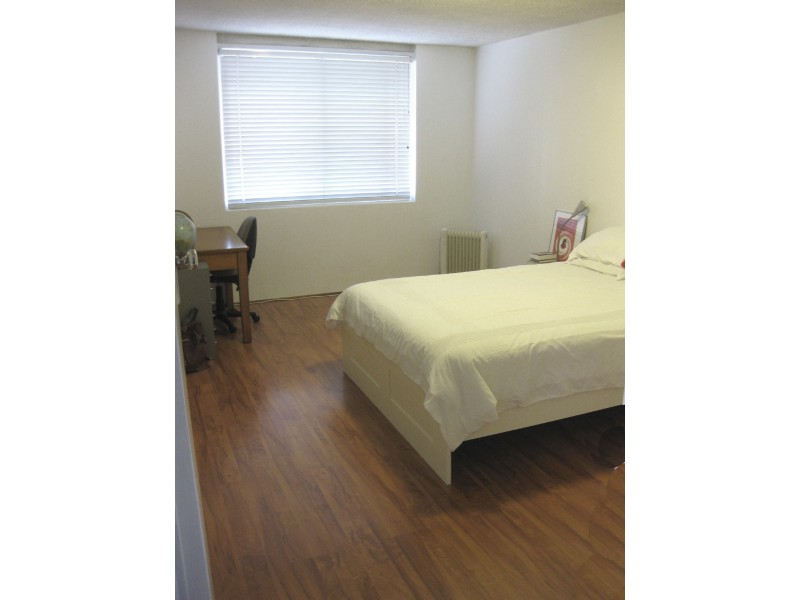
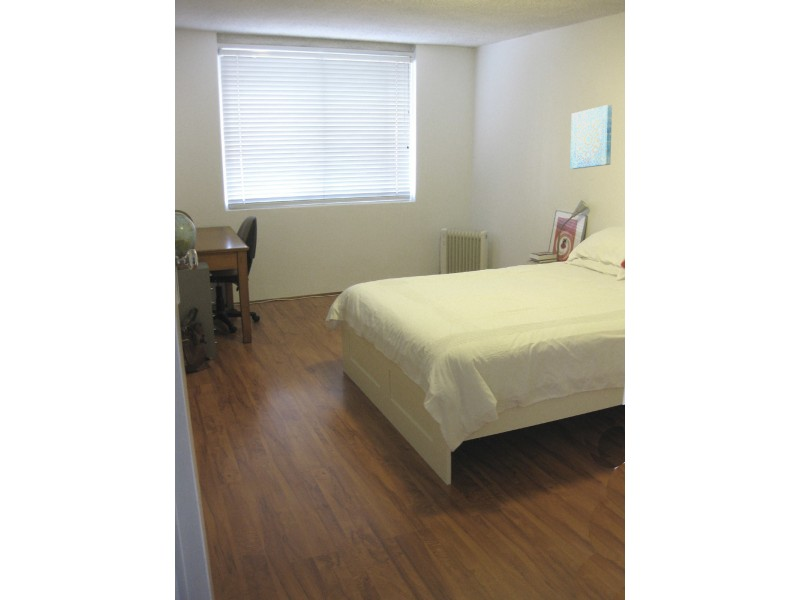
+ wall art [569,104,613,170]
